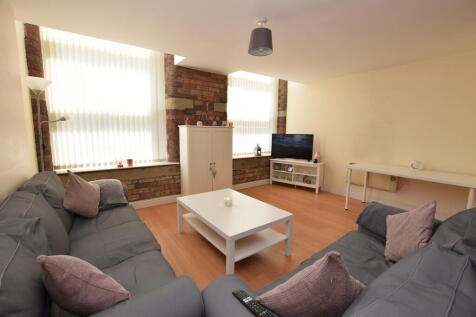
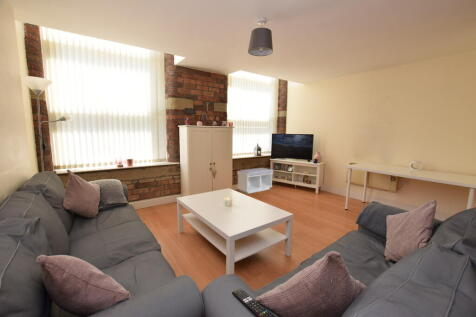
+ bench [236,167,274,195]
